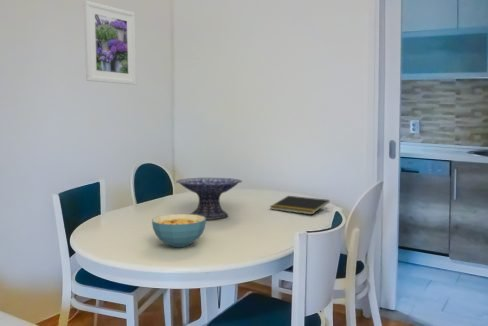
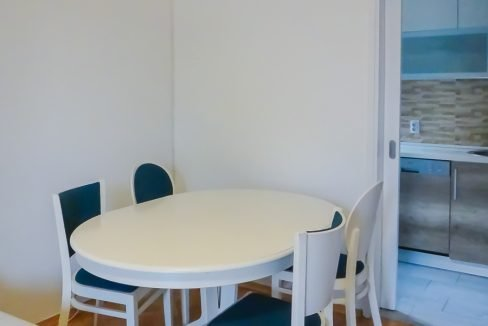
- decorative bowl [175,177,243,220]
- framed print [83,0,137,86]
- notepad [269,195,330,215]
- cereal bowl [151,213,207,248]
